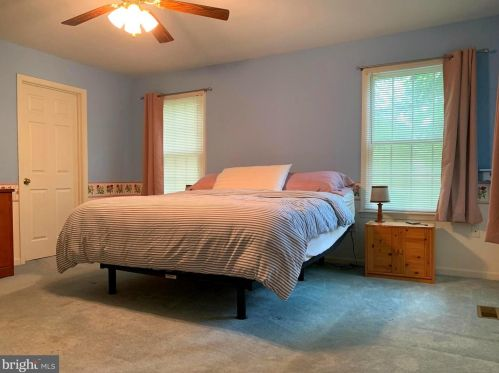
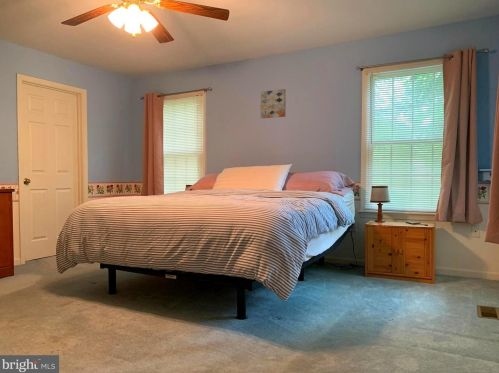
+ wall art [259,88,287,119]
